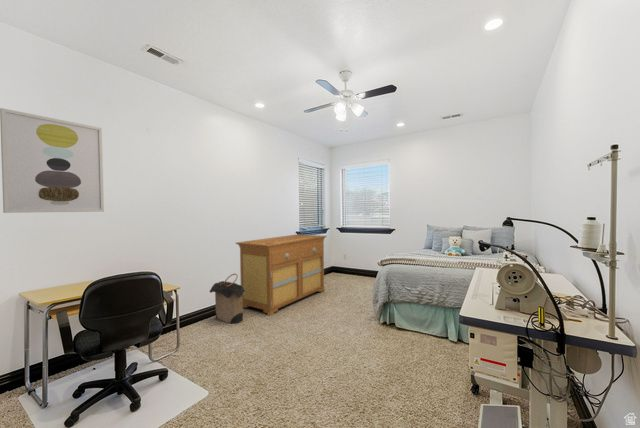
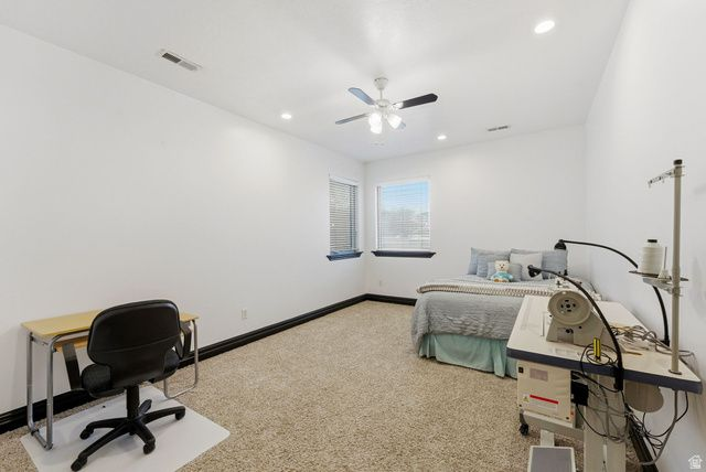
- laundry hamper [209,273,245,325]
- sideboard [235,233,328,317]
- wall art [0,107,105,214]
